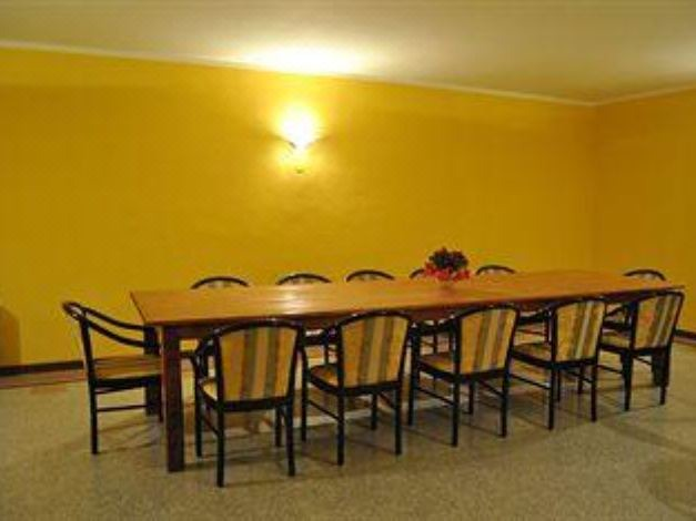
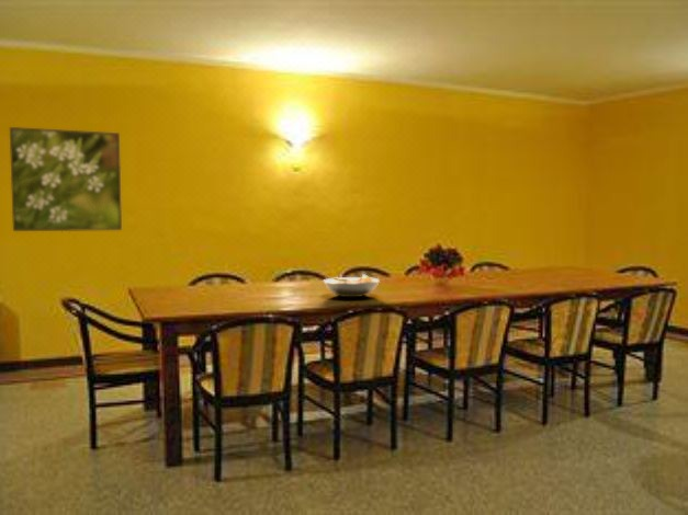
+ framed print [9,126,123,232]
+ fruit bowl [323,273,381,298]
